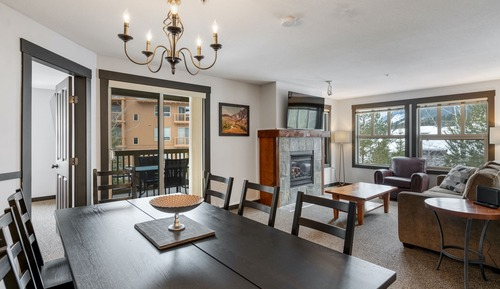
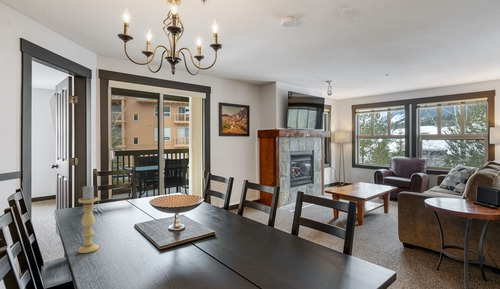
+ candle holder [77,185,100,254]
